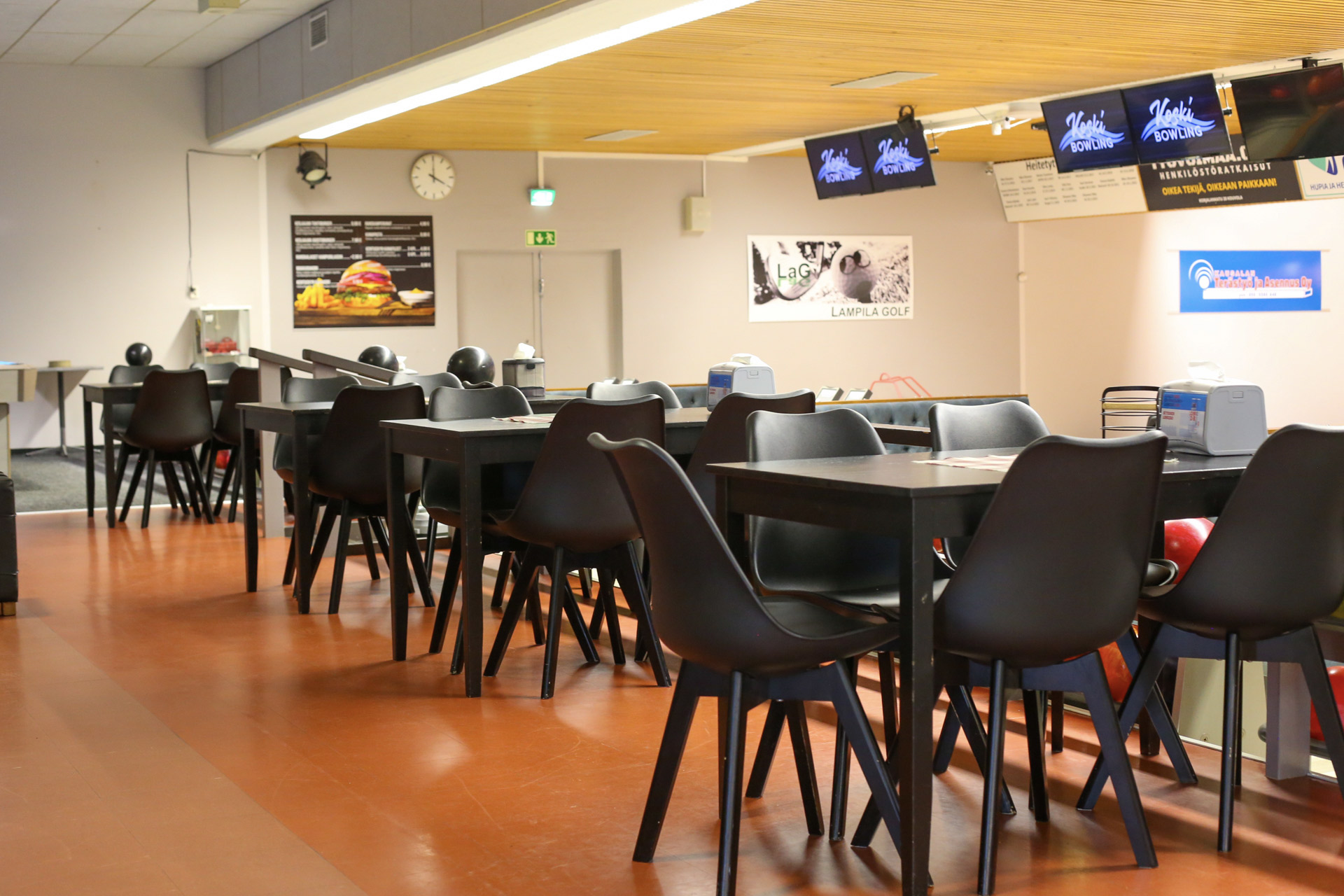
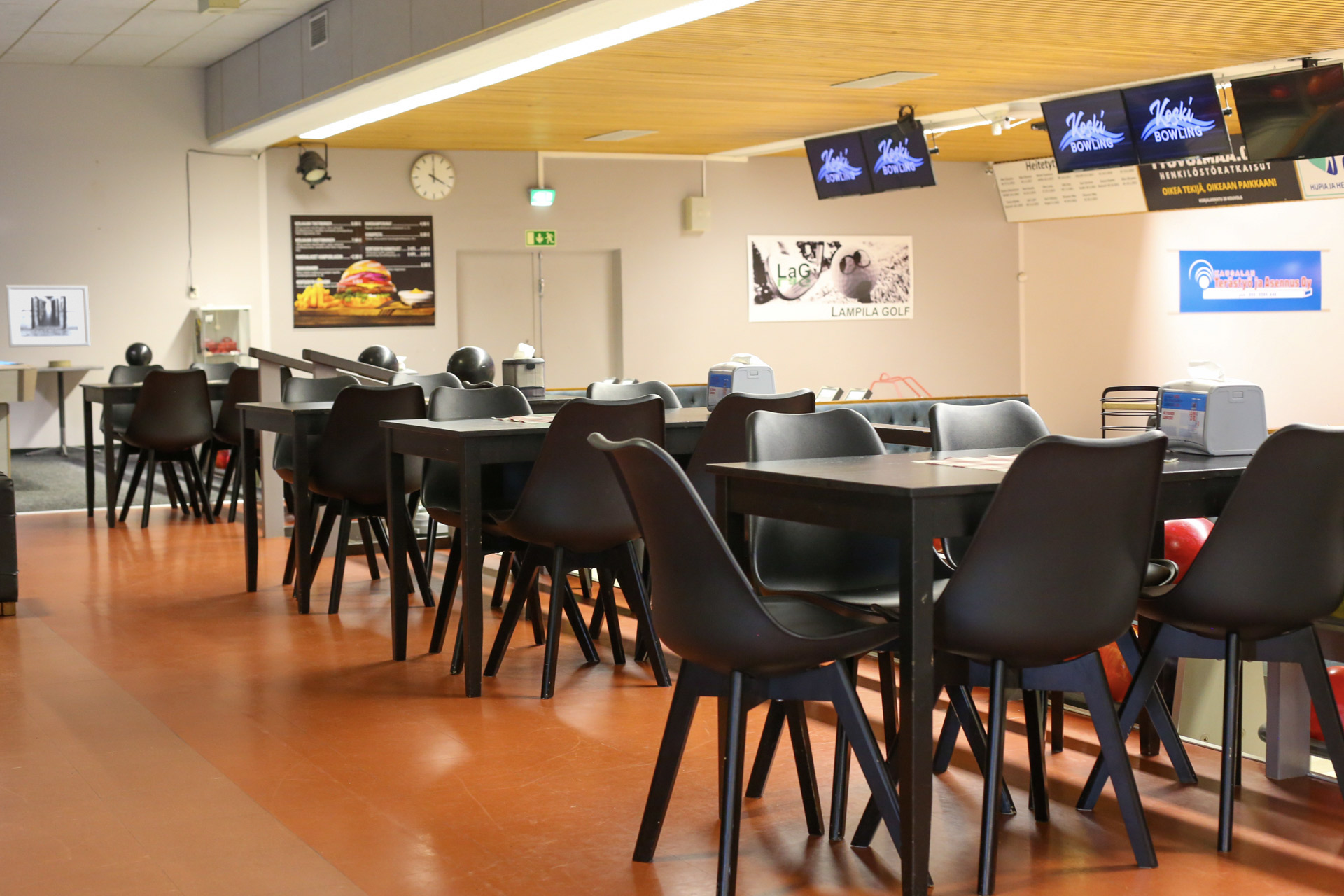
+ wall art [5,285,92,348]
